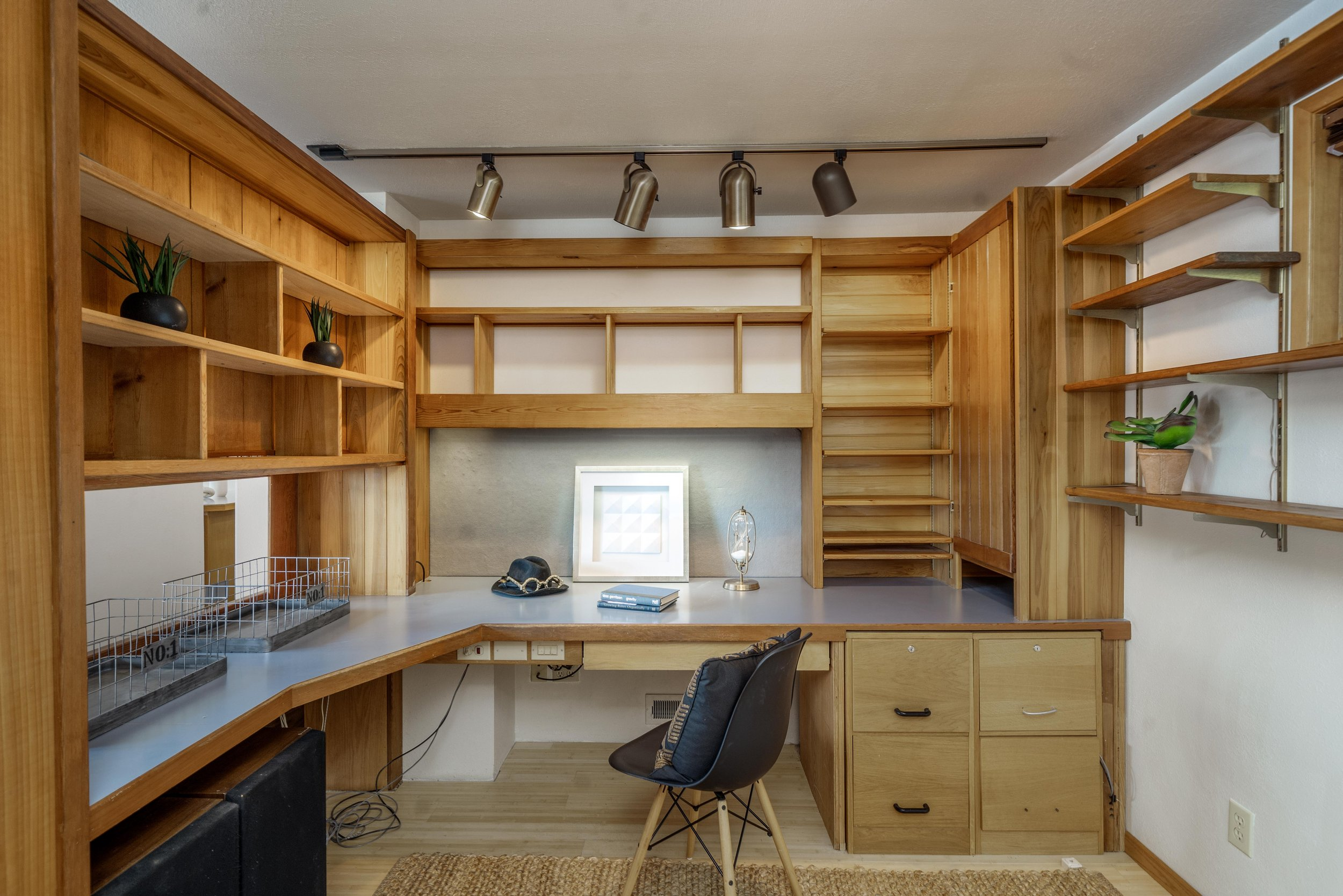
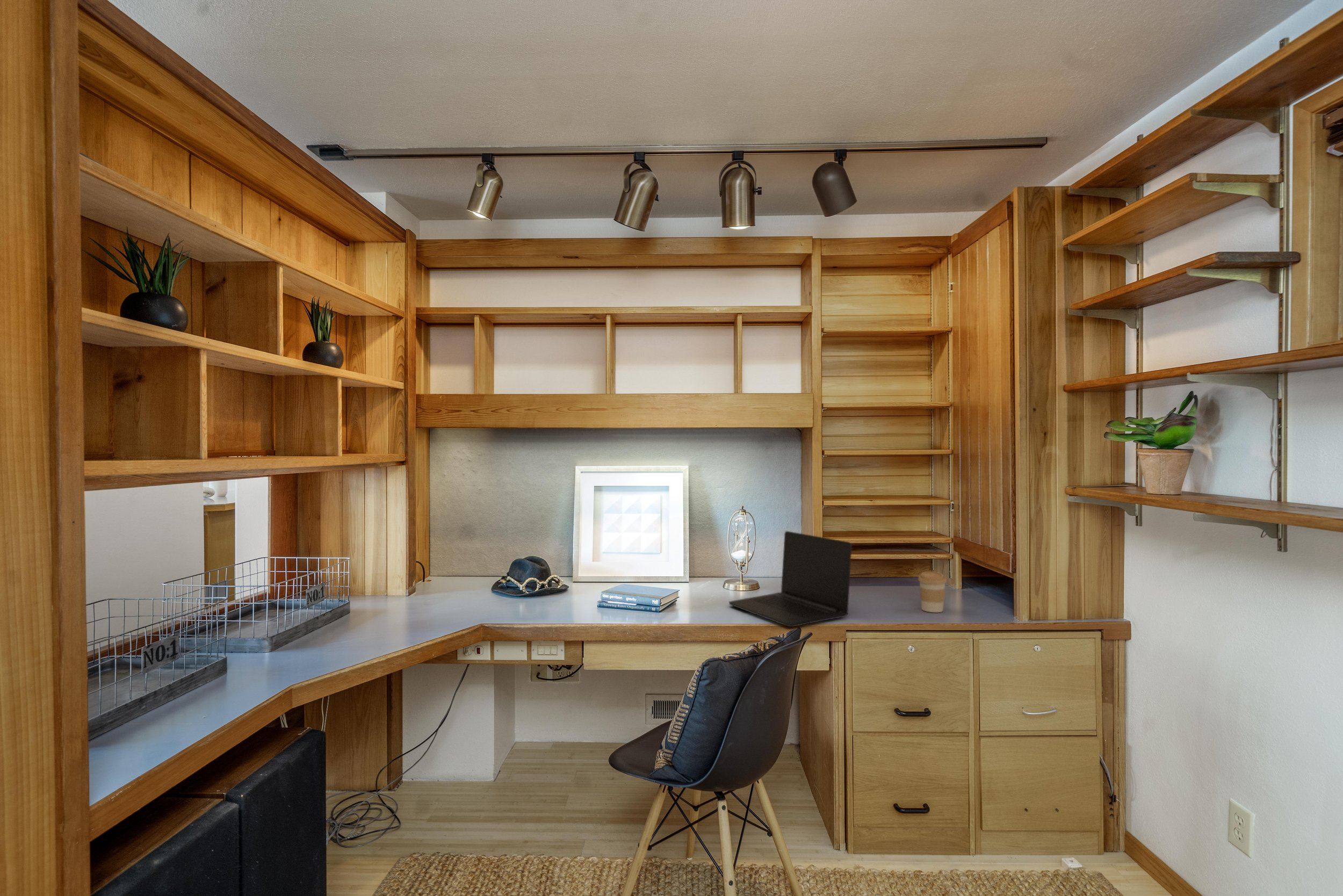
+ coffee cup [918,571,947,613]
+ laptop [728,531,853,627]
